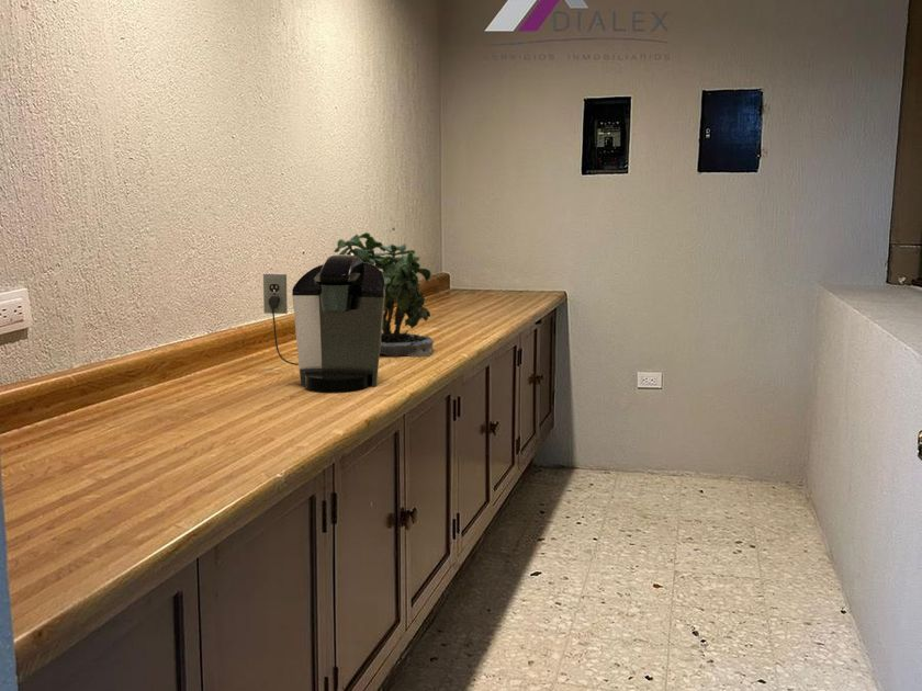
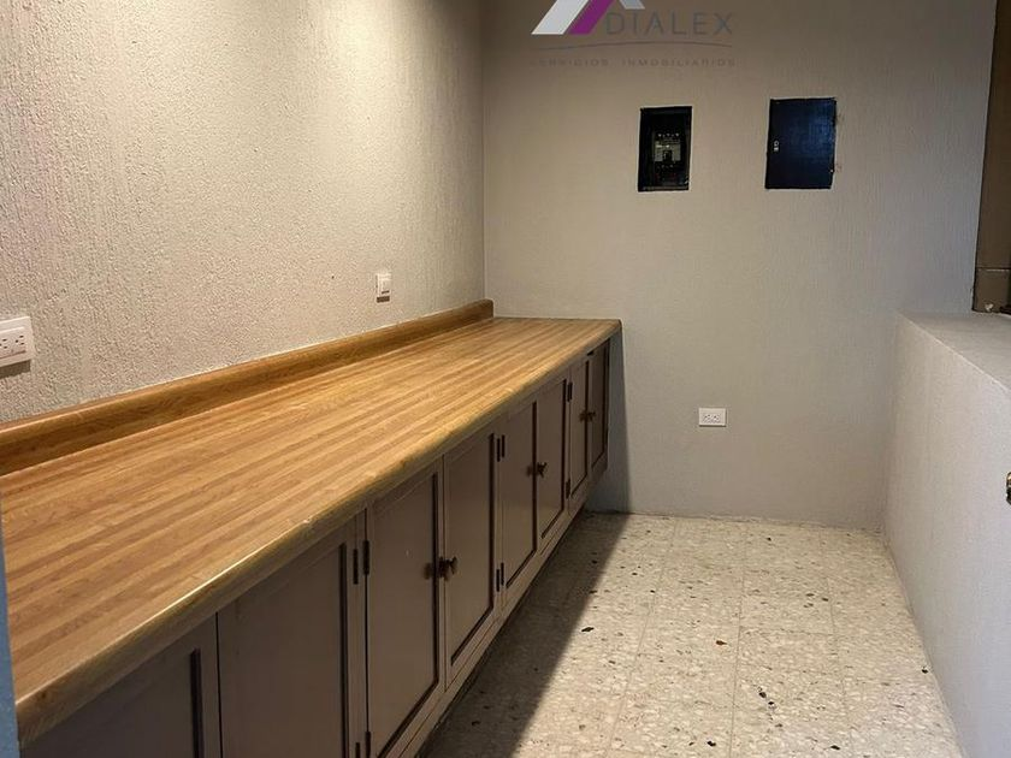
- potted plant [333,226,437,358]
- coffee maker [262,253,385,394]
